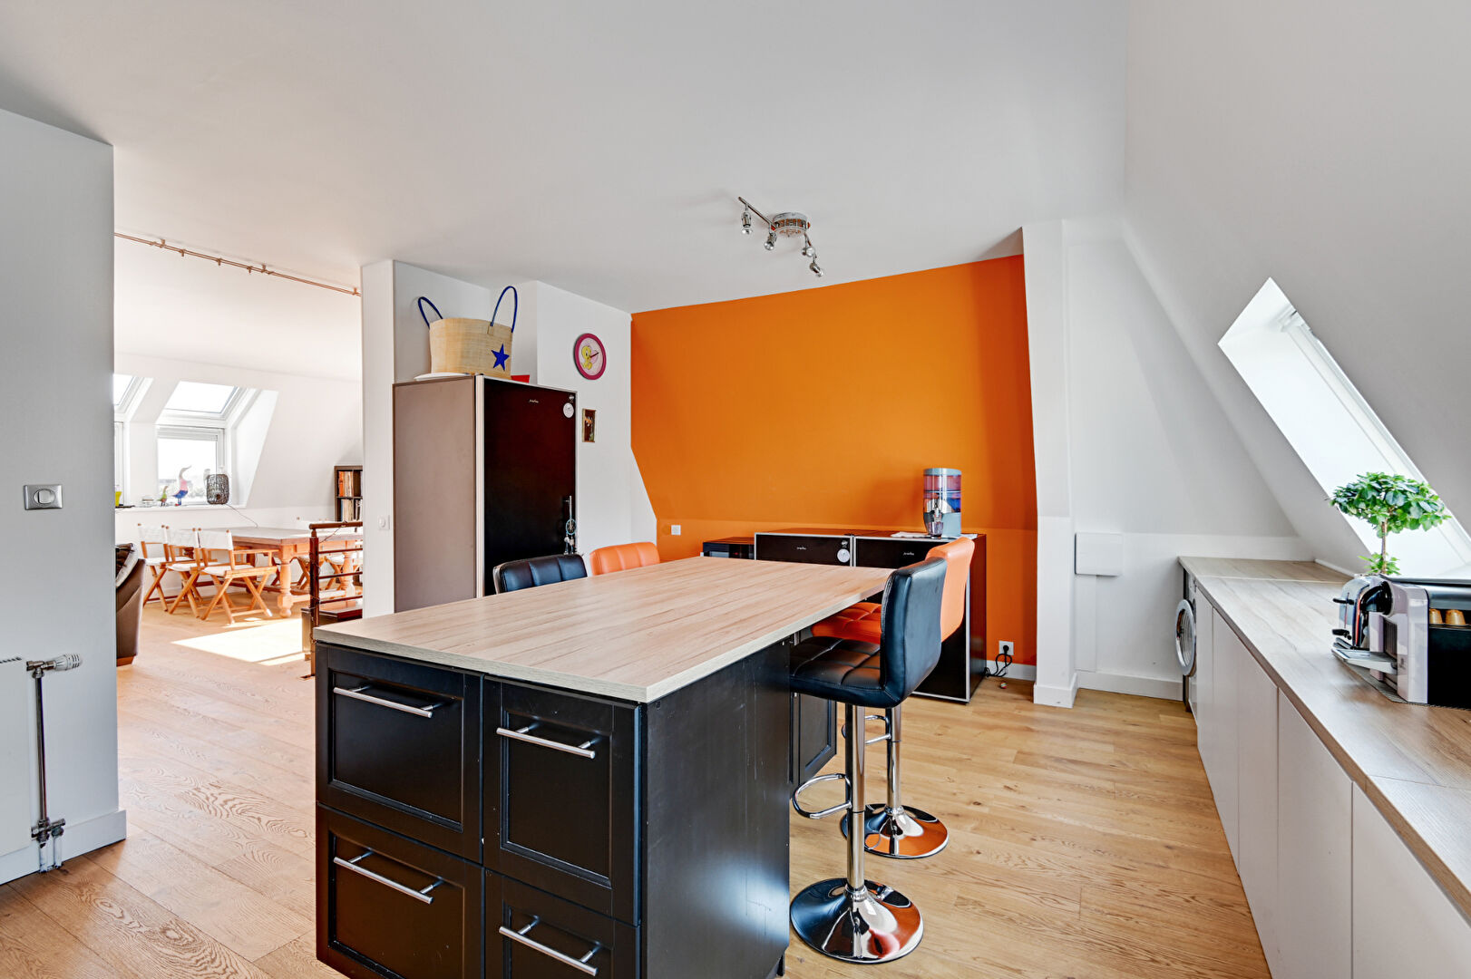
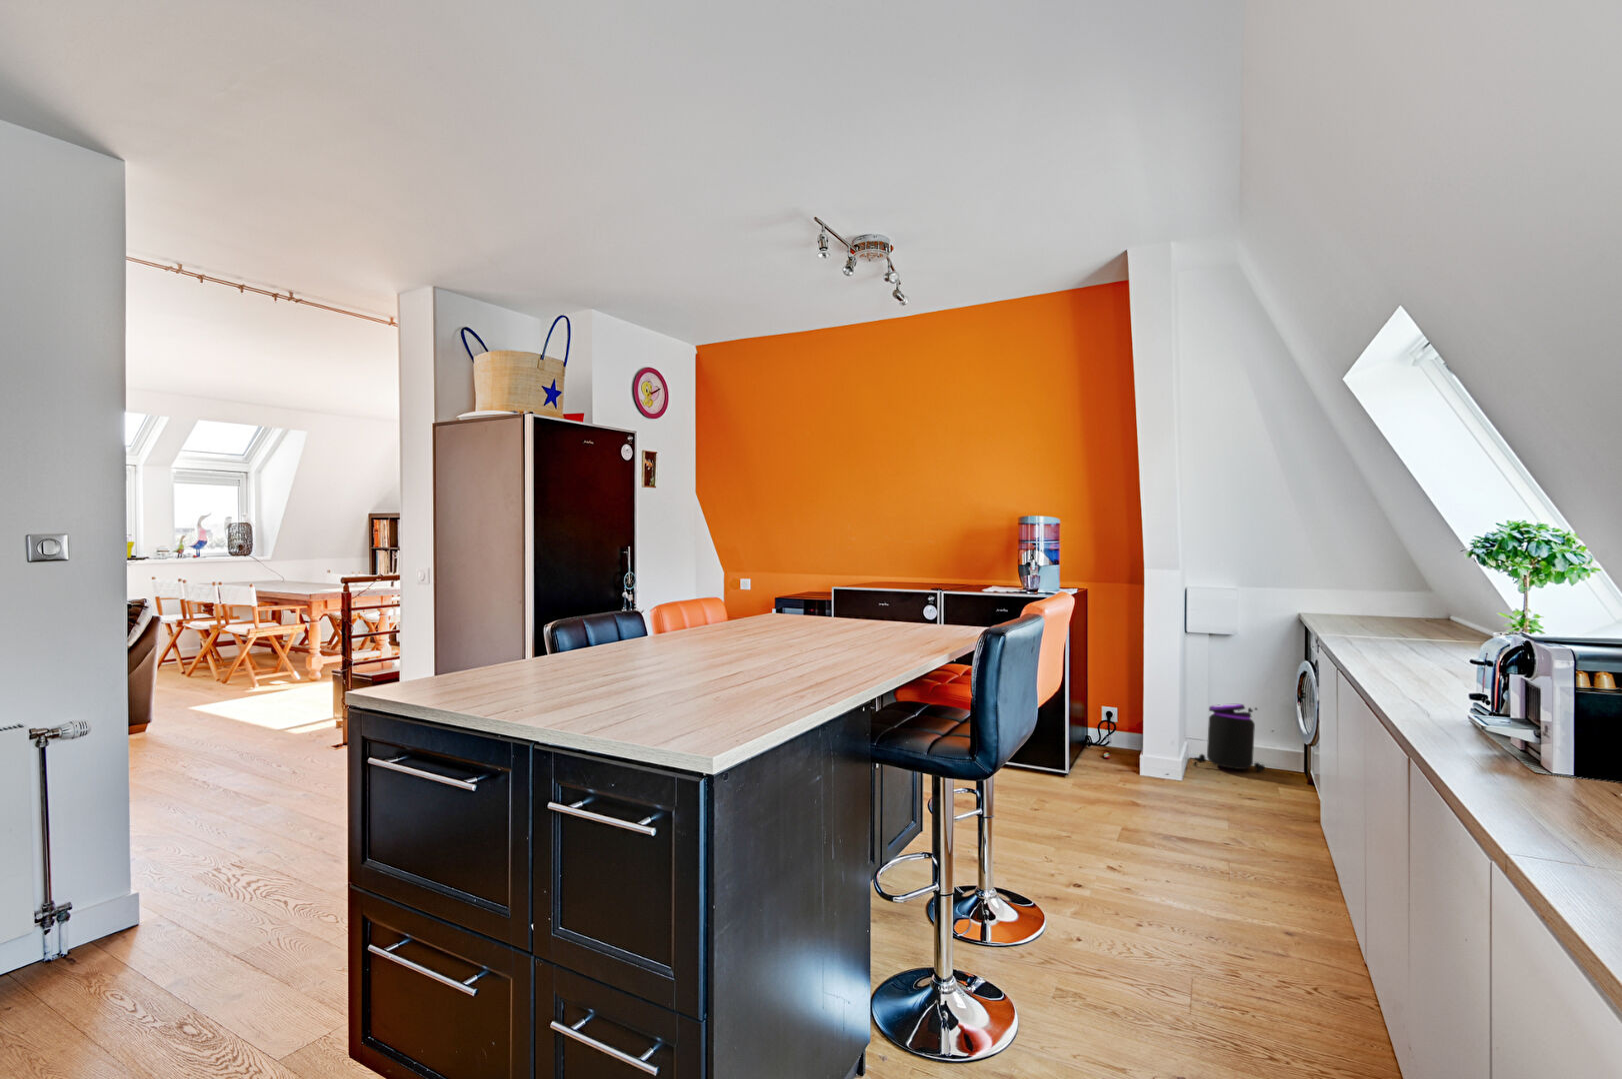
+ trash can [1192,703,1267,773]
